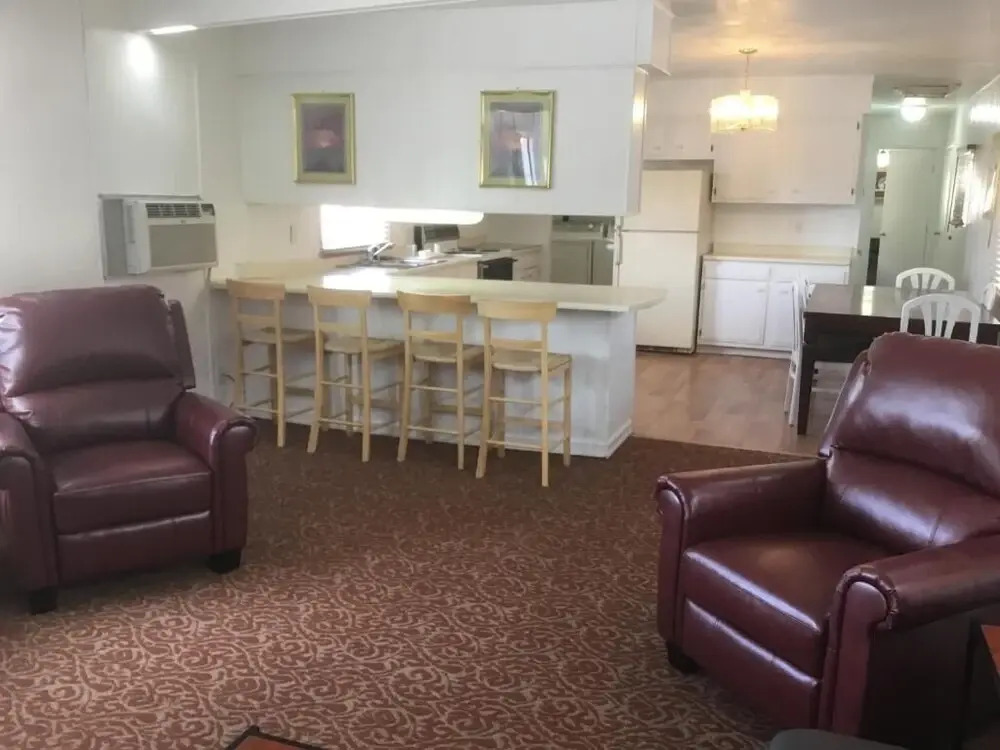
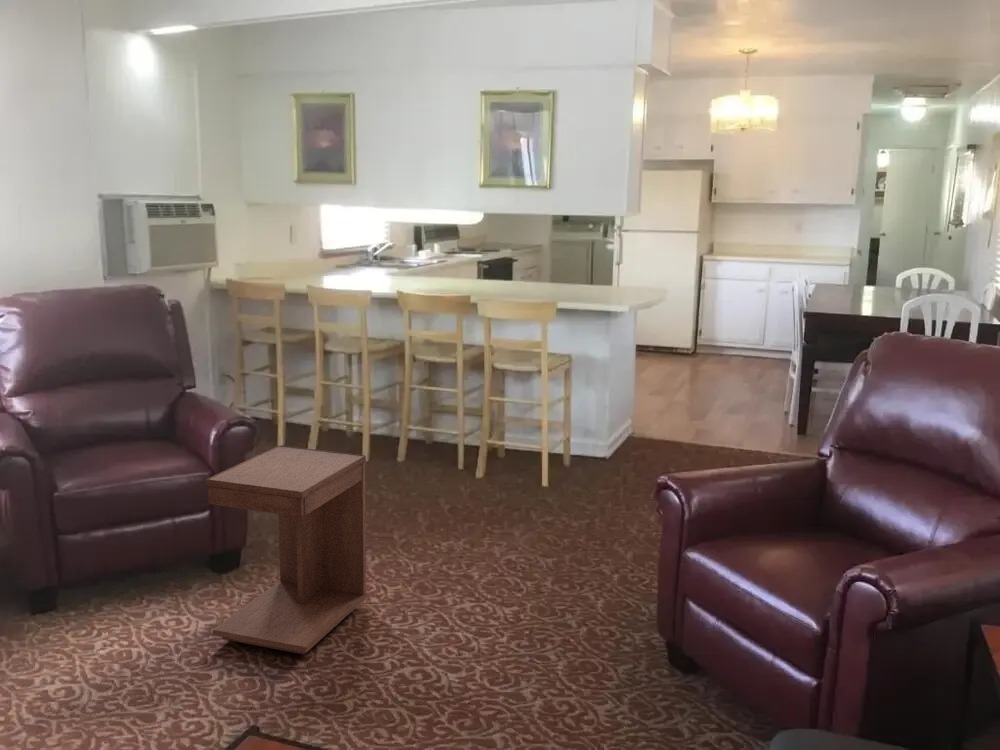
+ side table [205,444,368,655]
